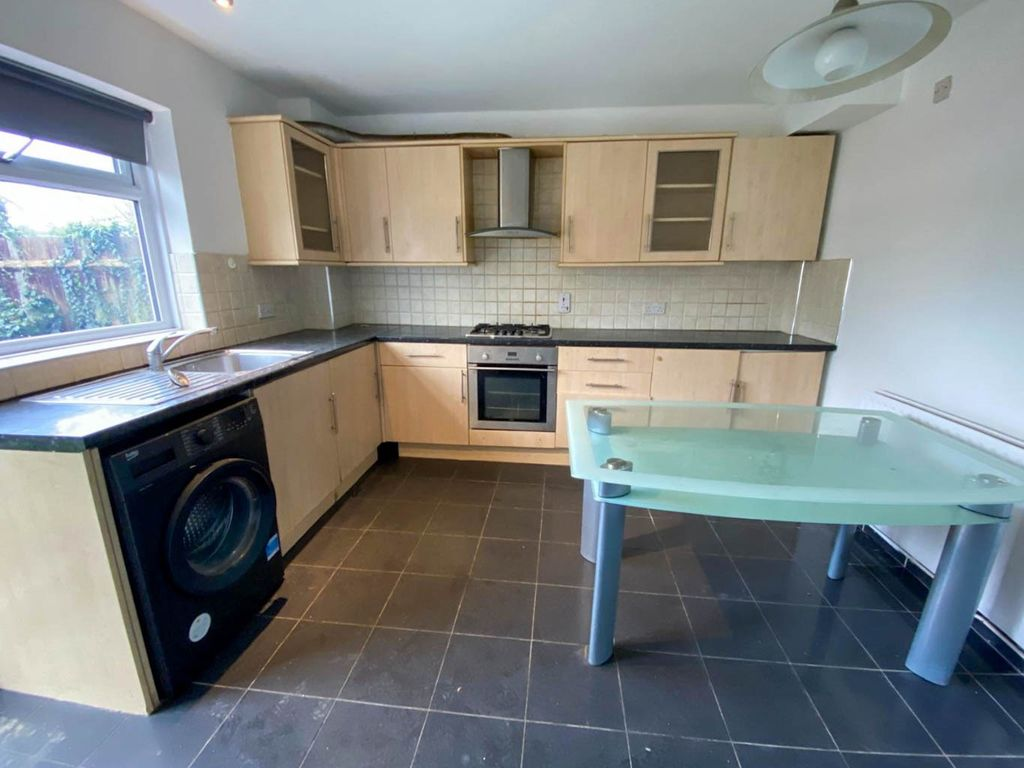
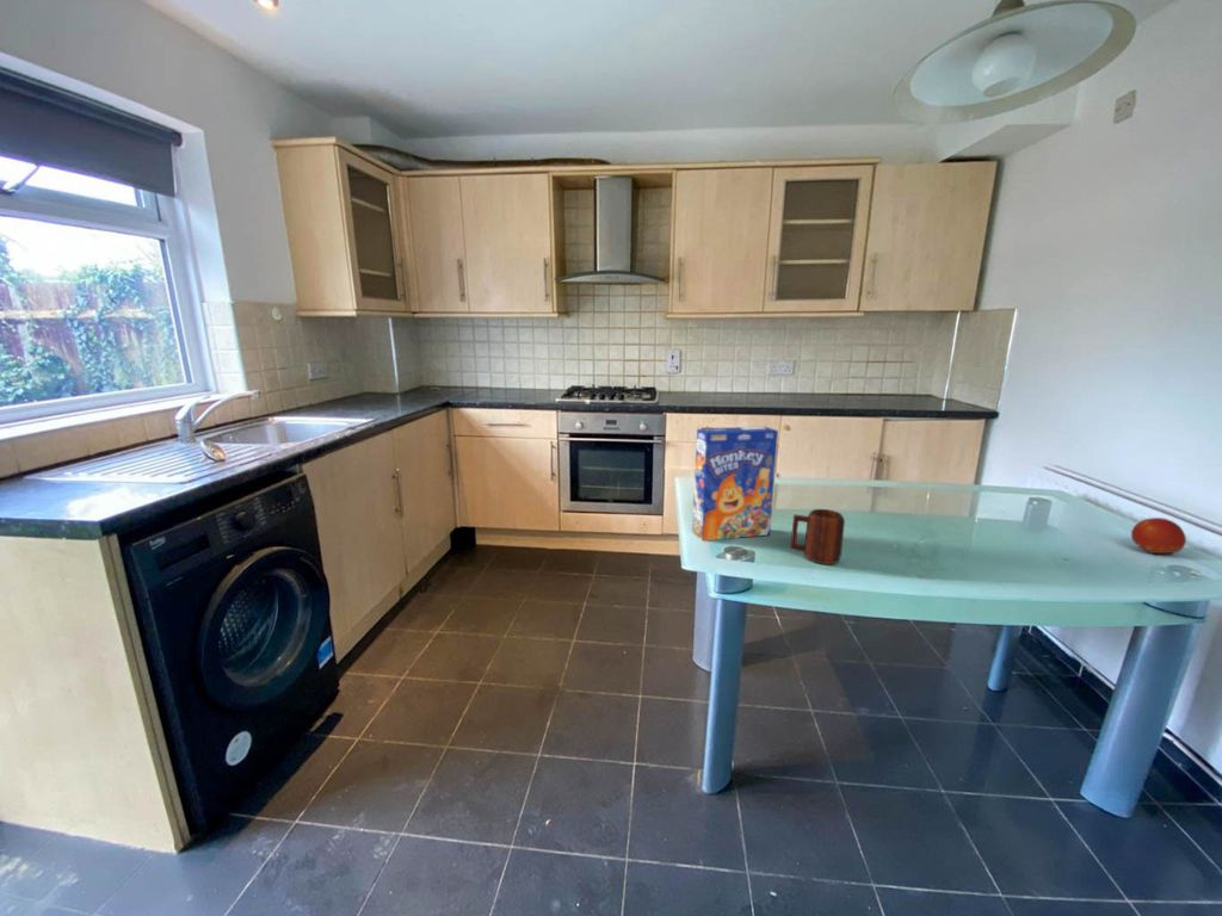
+ fruit [1130,516,1187,555]
+ cereal box [691,426,779,541]
+ mug [790,508,846,565]
